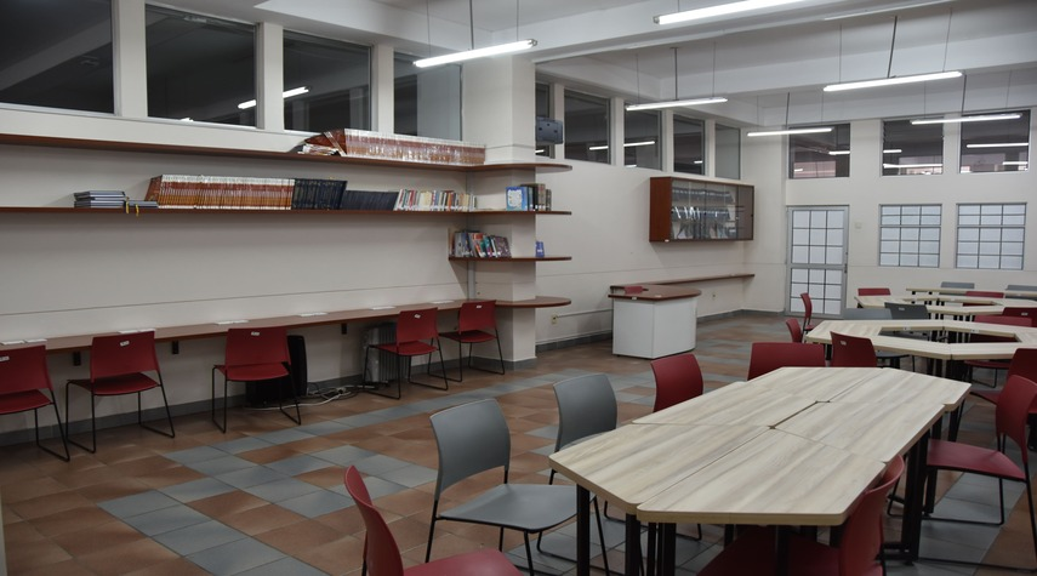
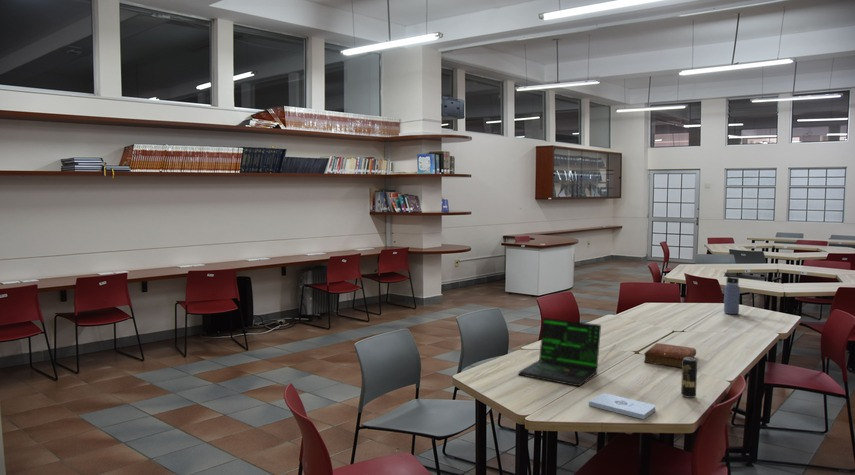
+ notepad [588,393,657,420]
+ beverage can [680,357,698,399]
+ water bottle [723,271,741,315]
+ laptop [517,317,617,387]
+ bible [643,342,697,369]
